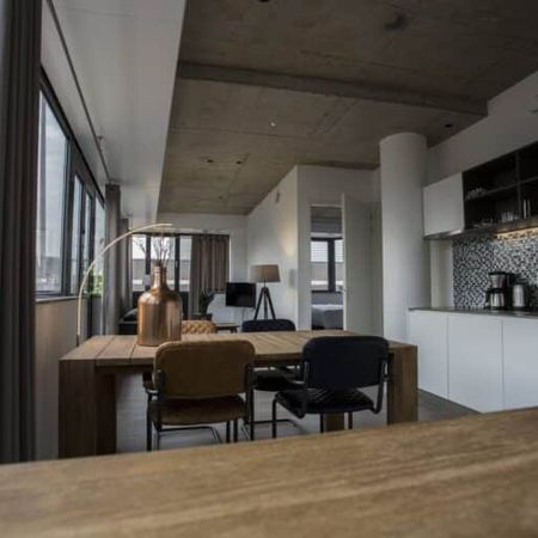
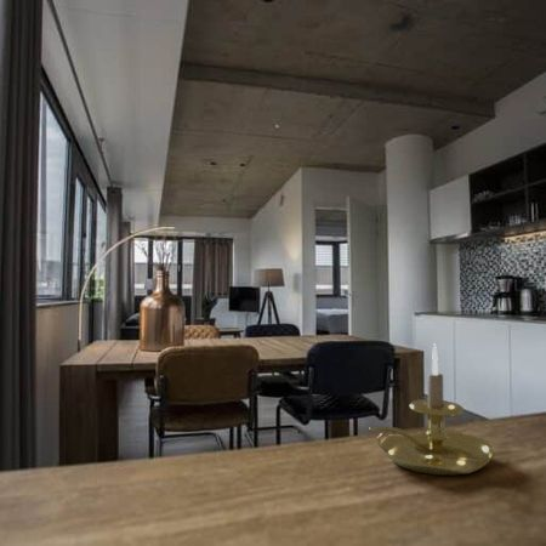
+ candle holder [368,343,496,477]
